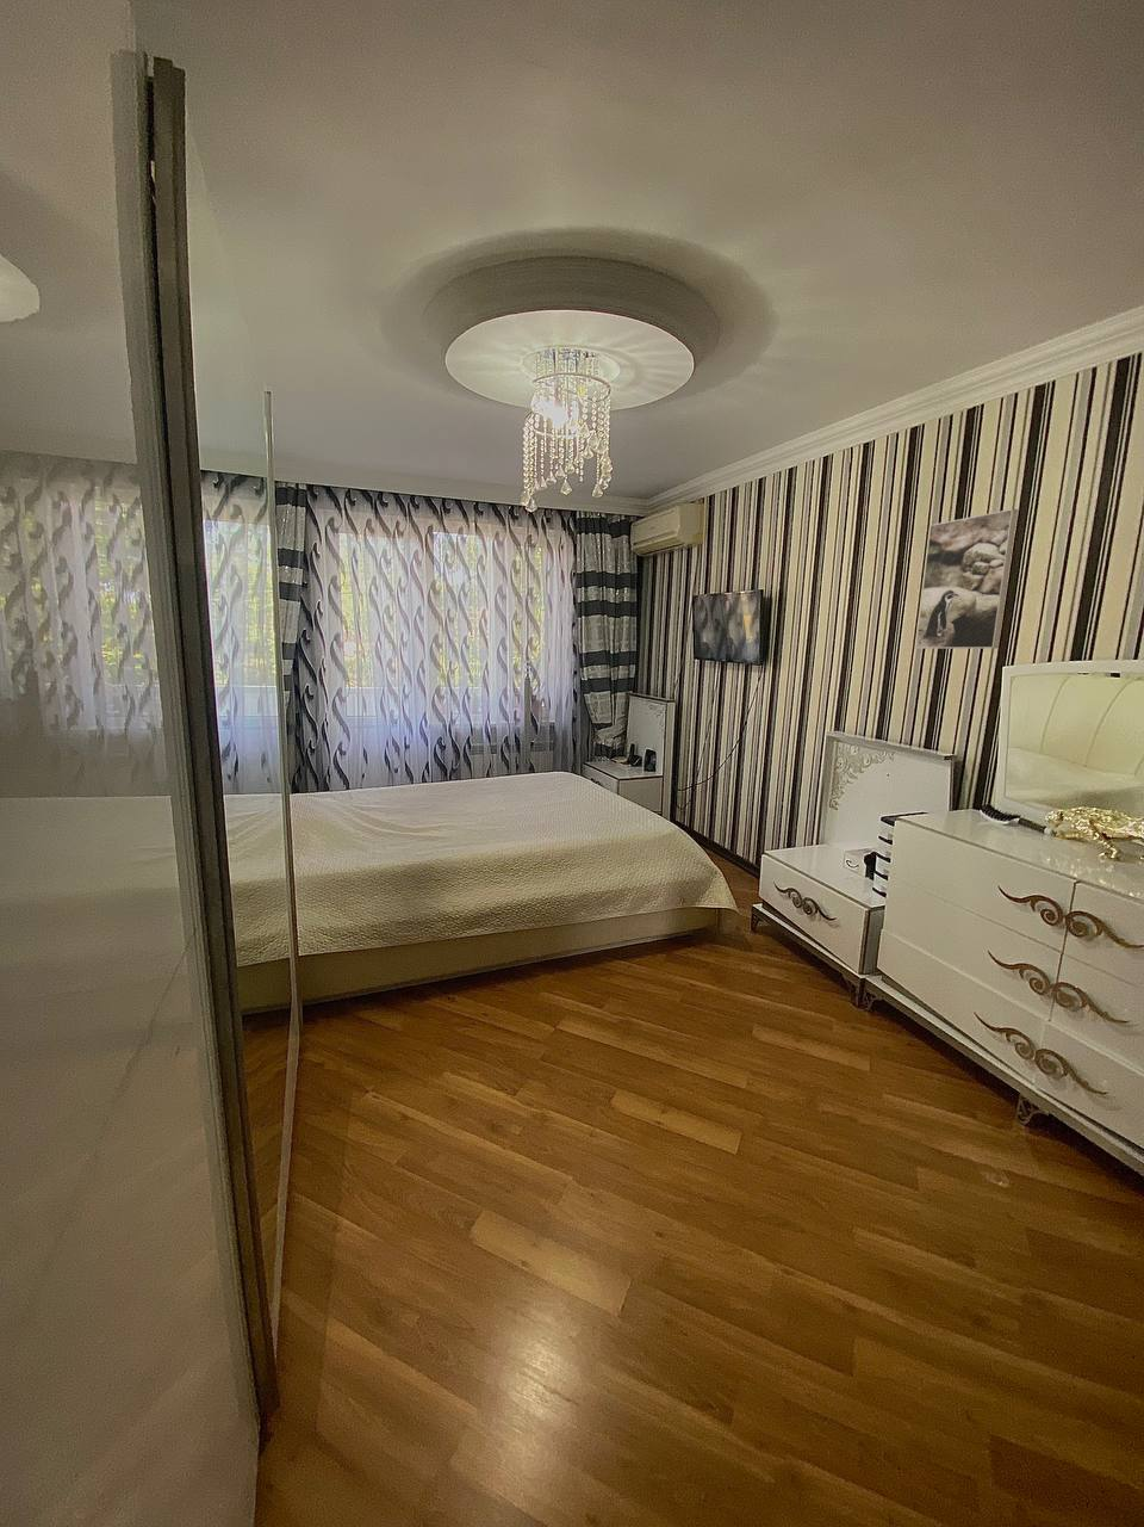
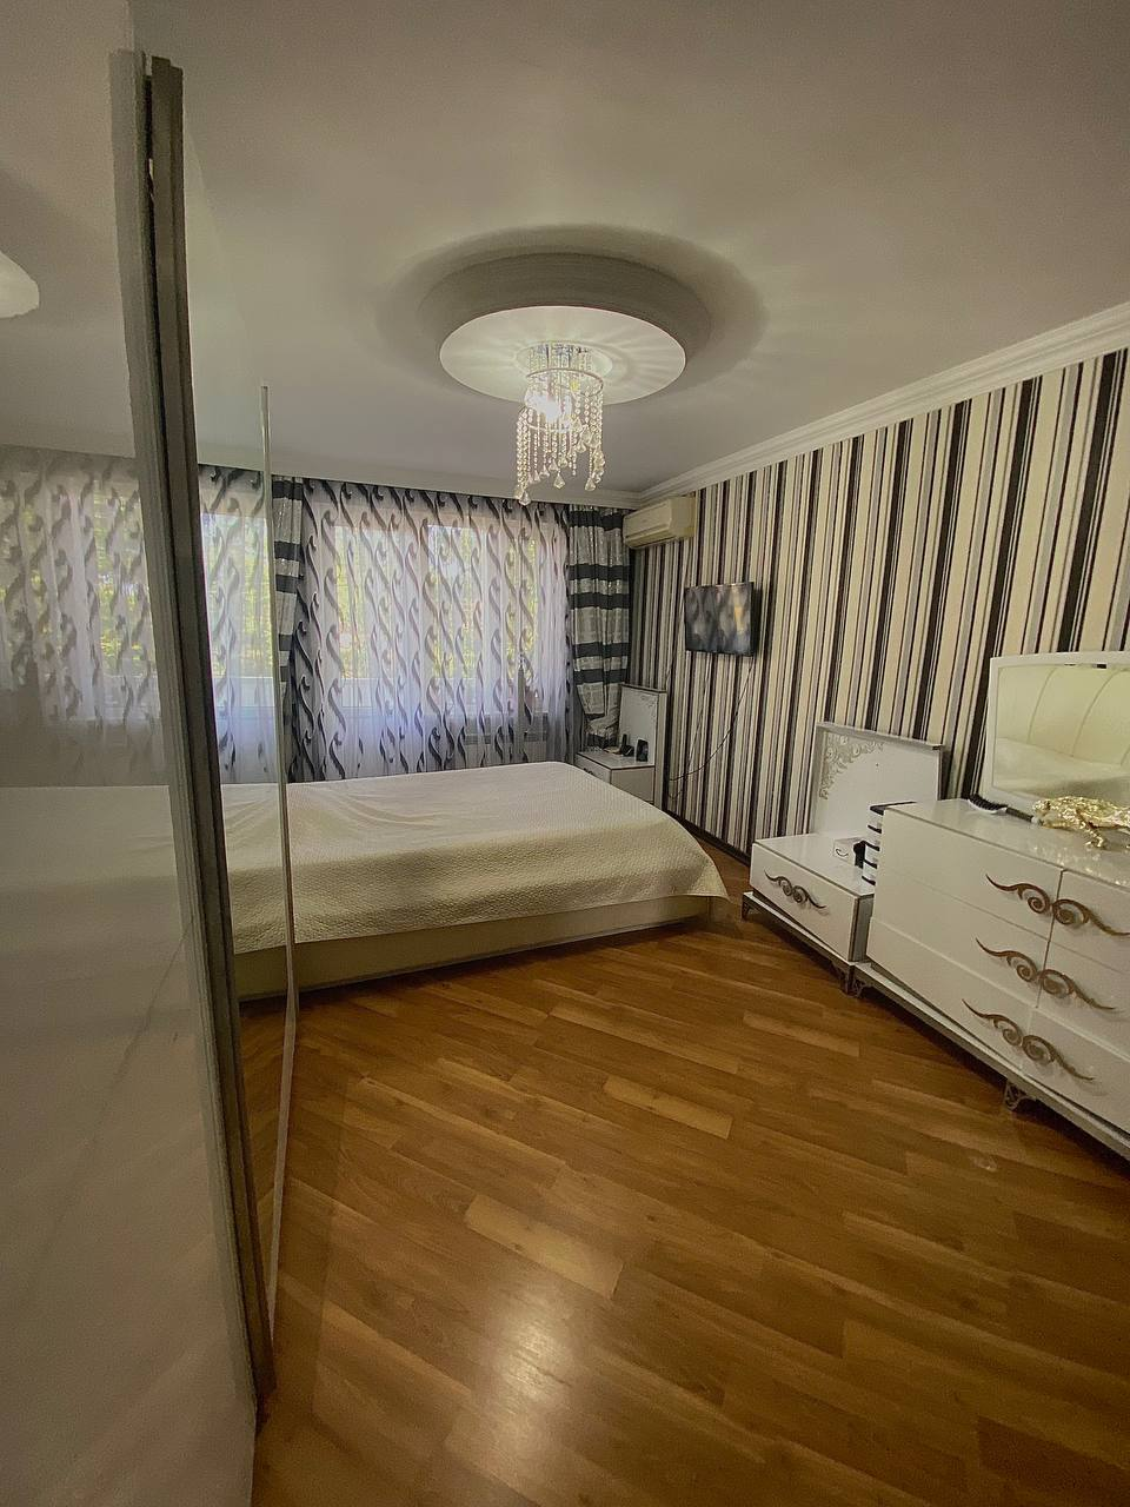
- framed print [914,509,1019,650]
